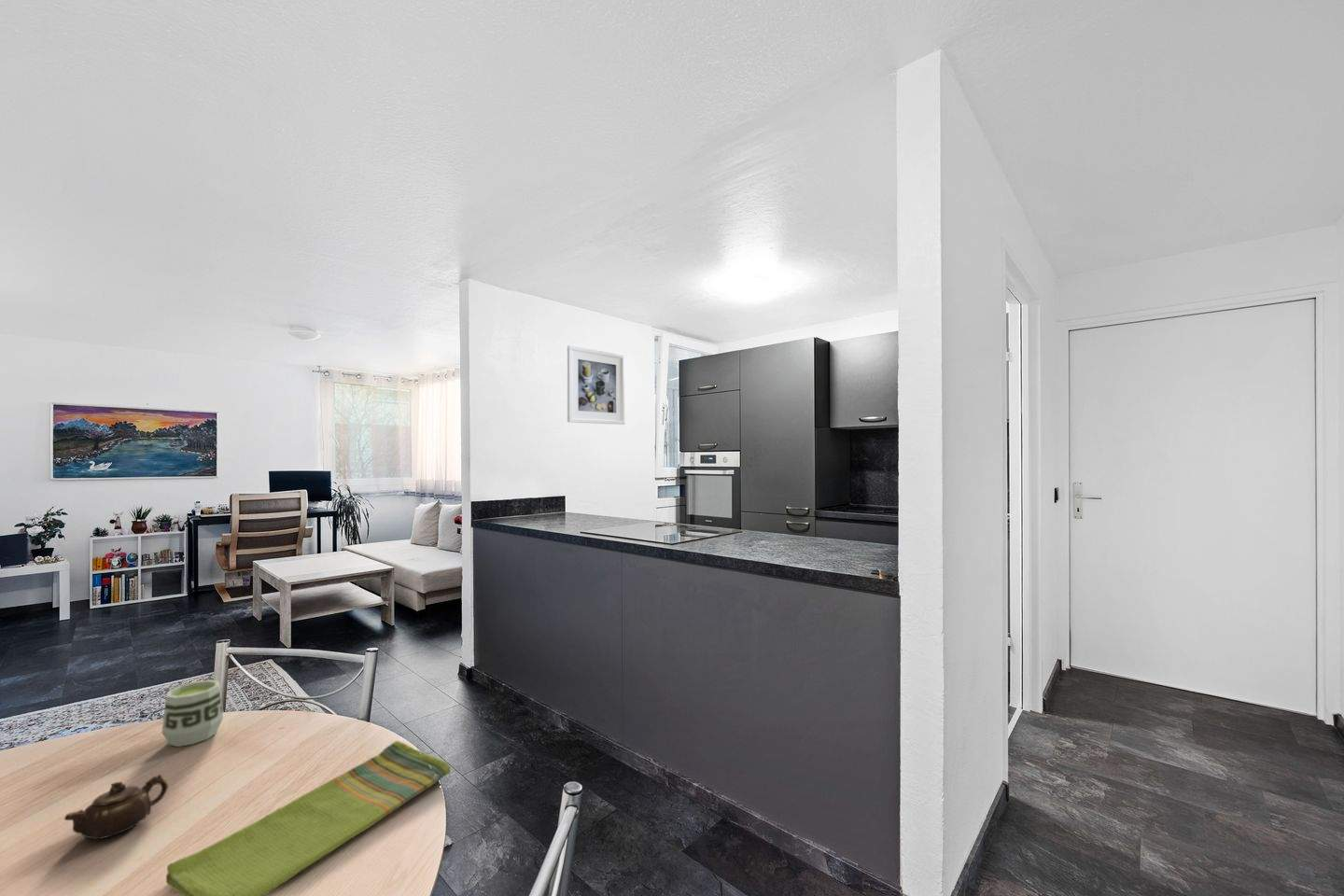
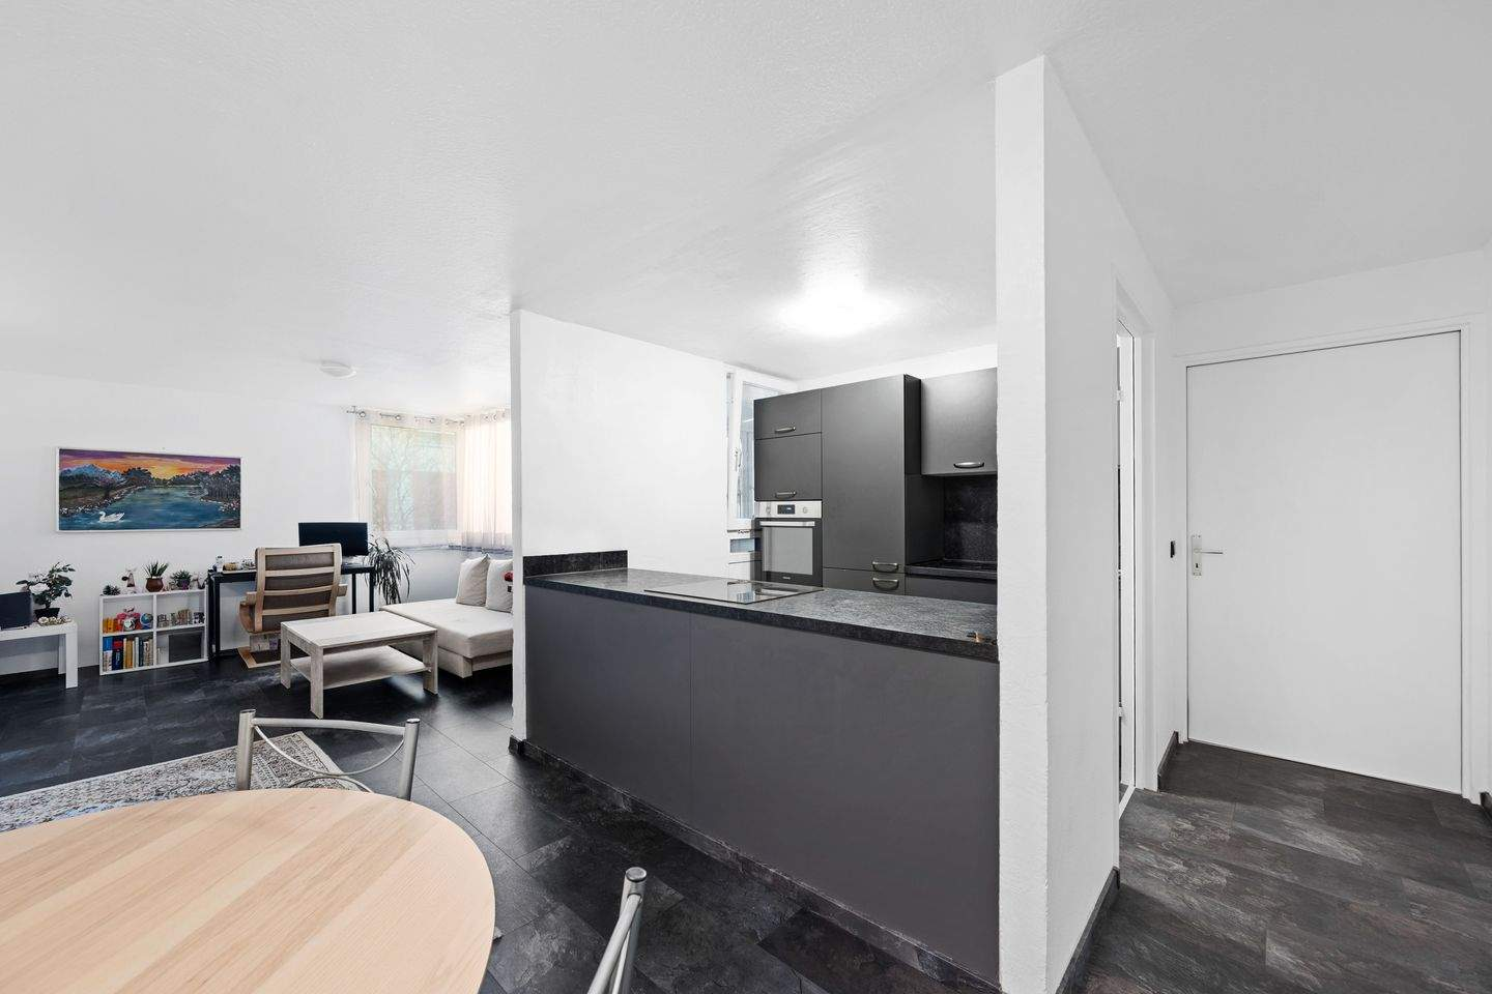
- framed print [567,344,625,426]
- cup [161,679,224,748]
- dish towel [165,739,452,896]
- teapot [63,774,169,840]
